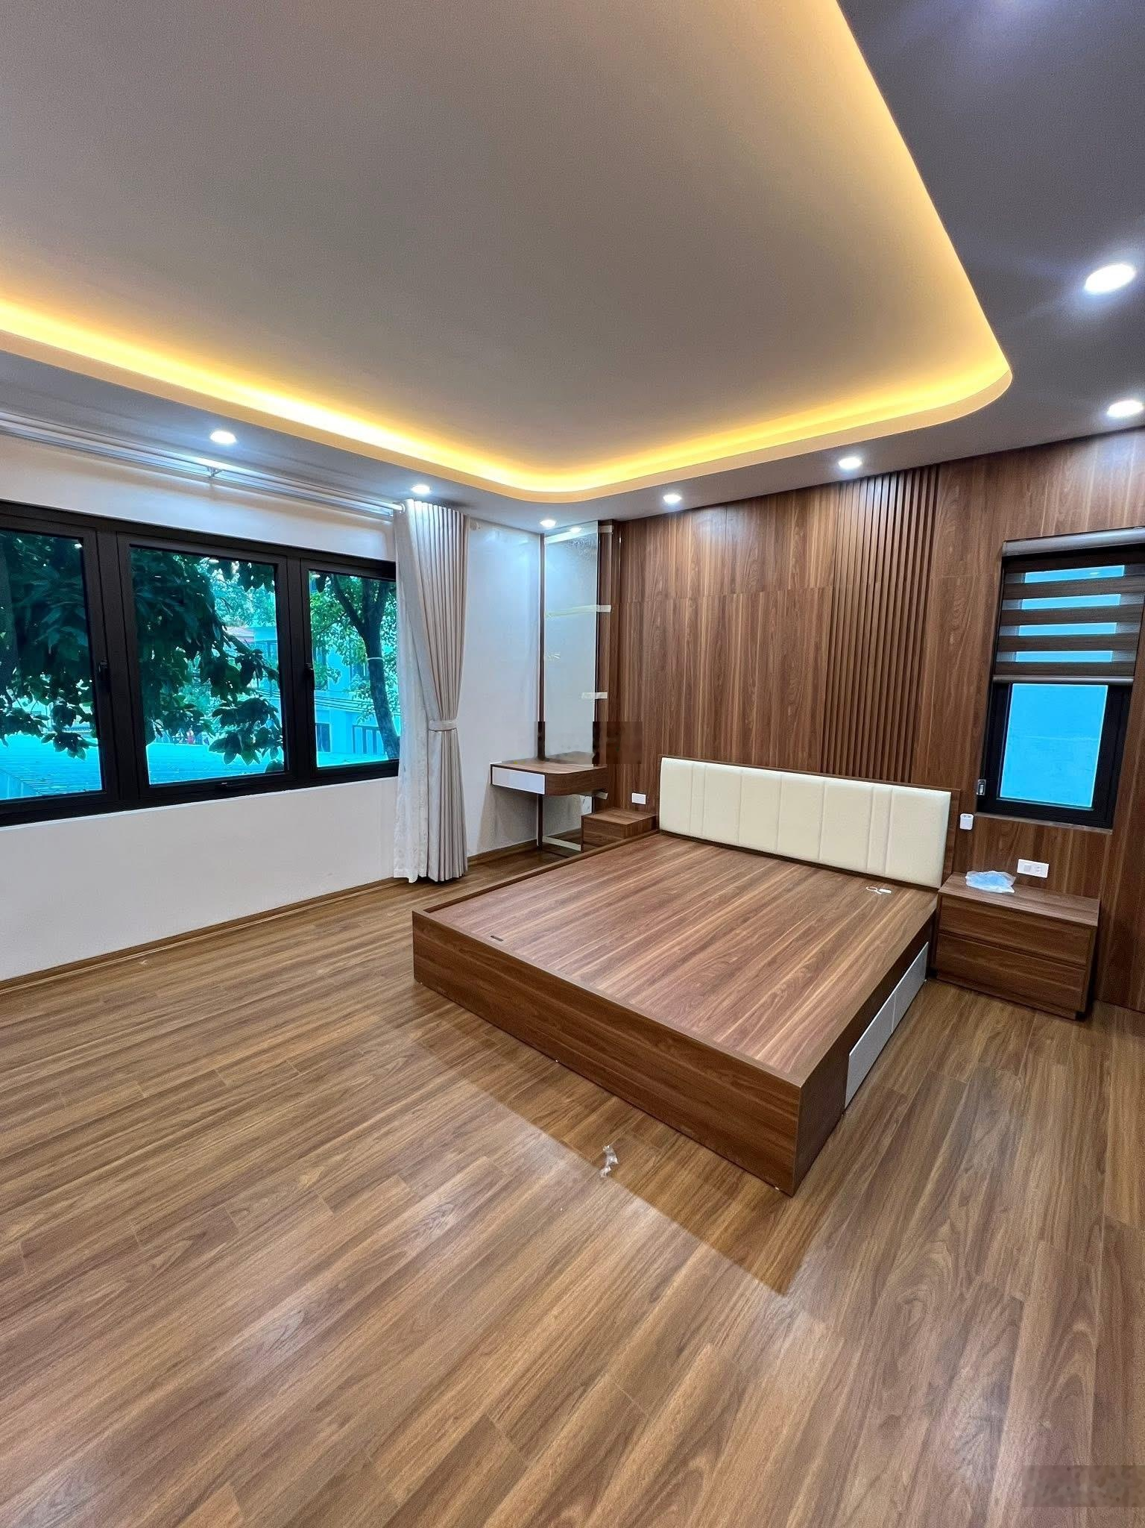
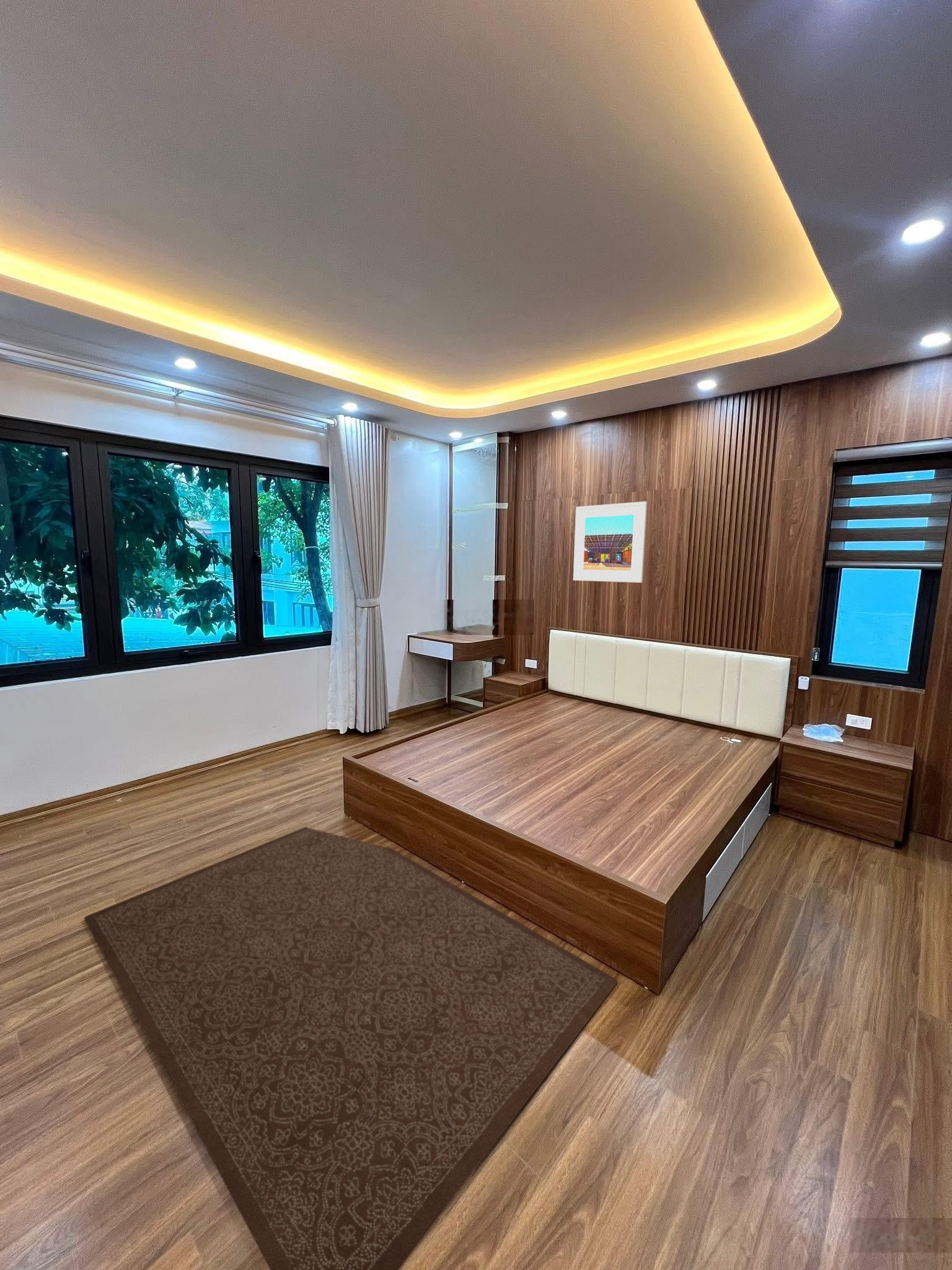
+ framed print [573,501,648,584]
+ rug [84,823,618,1270]
